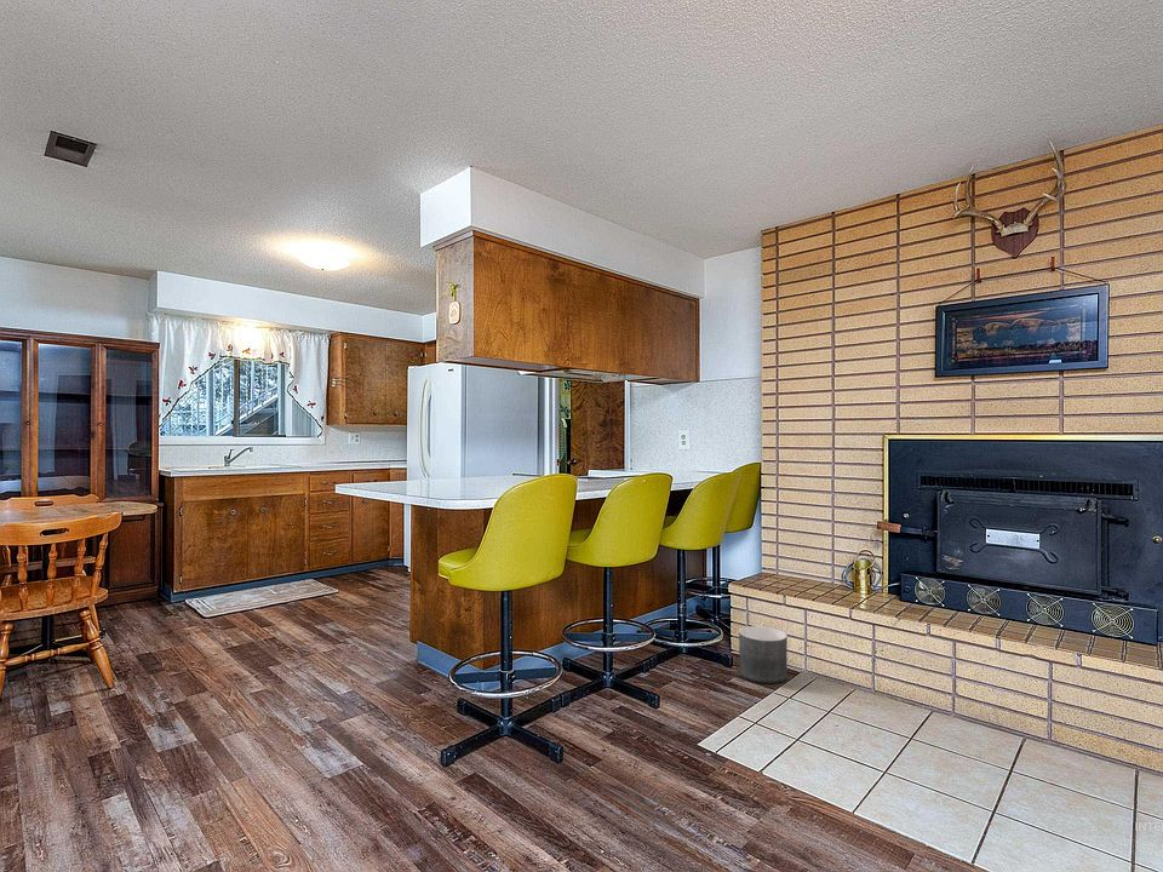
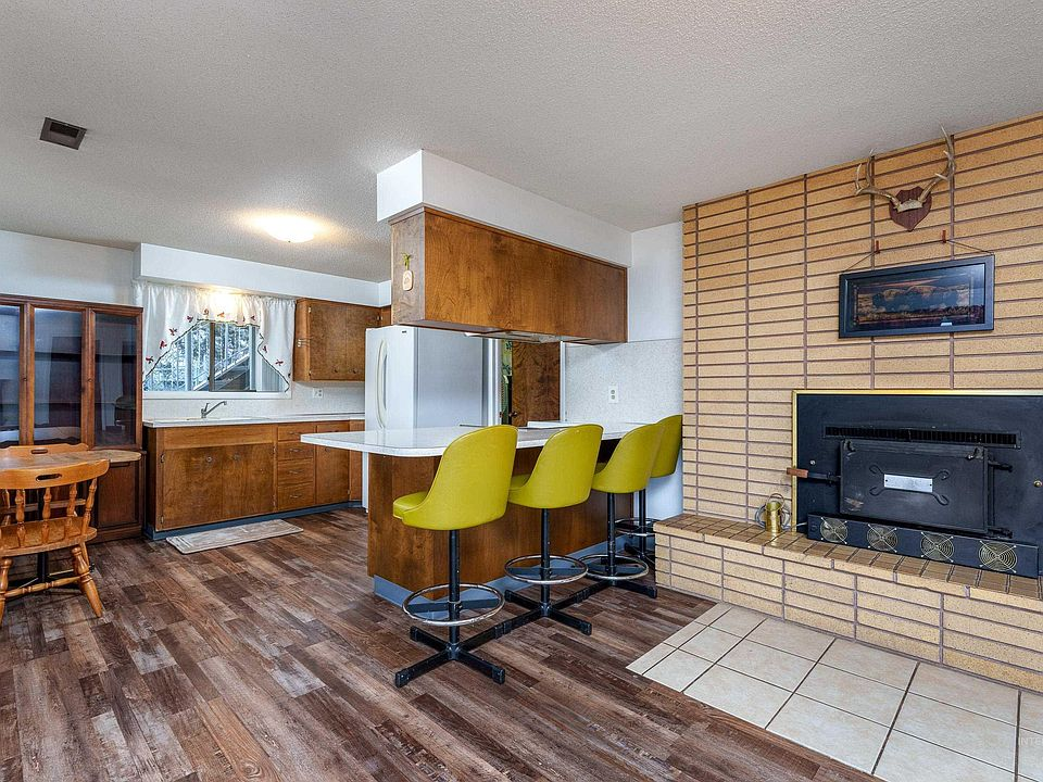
- planter [738,625,789,684]
